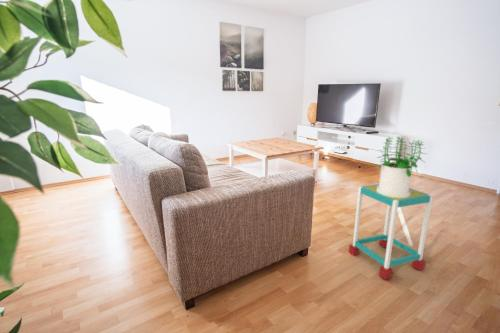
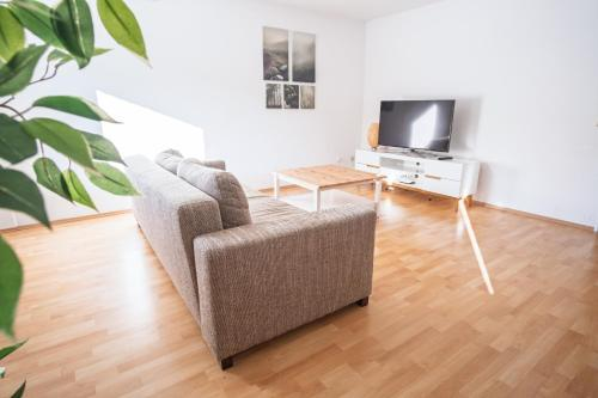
- side table [348,183,434,281]
- potted plant [374,136,427,198]
